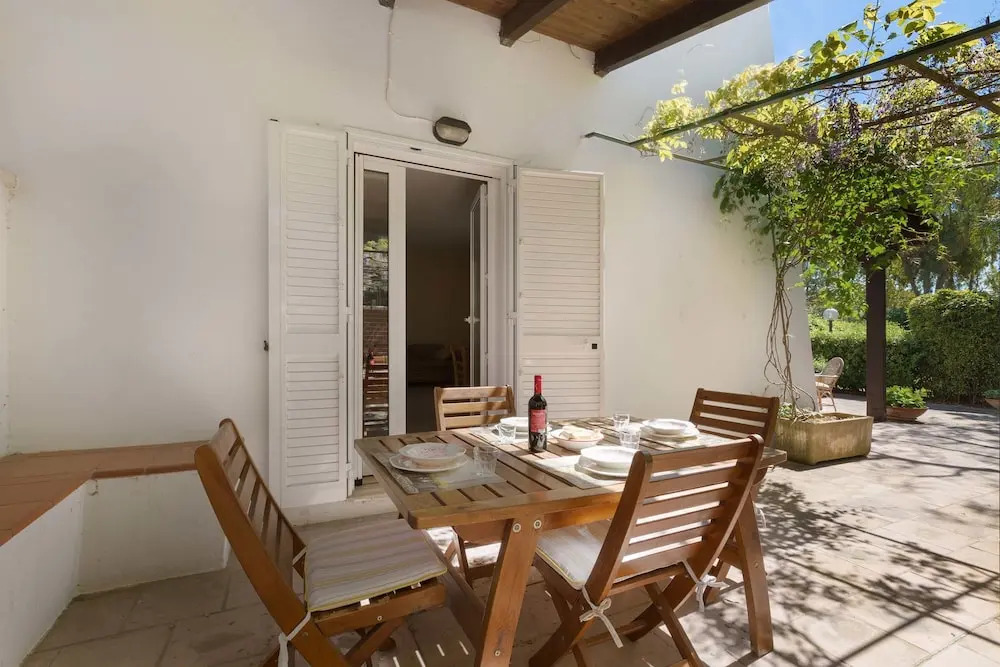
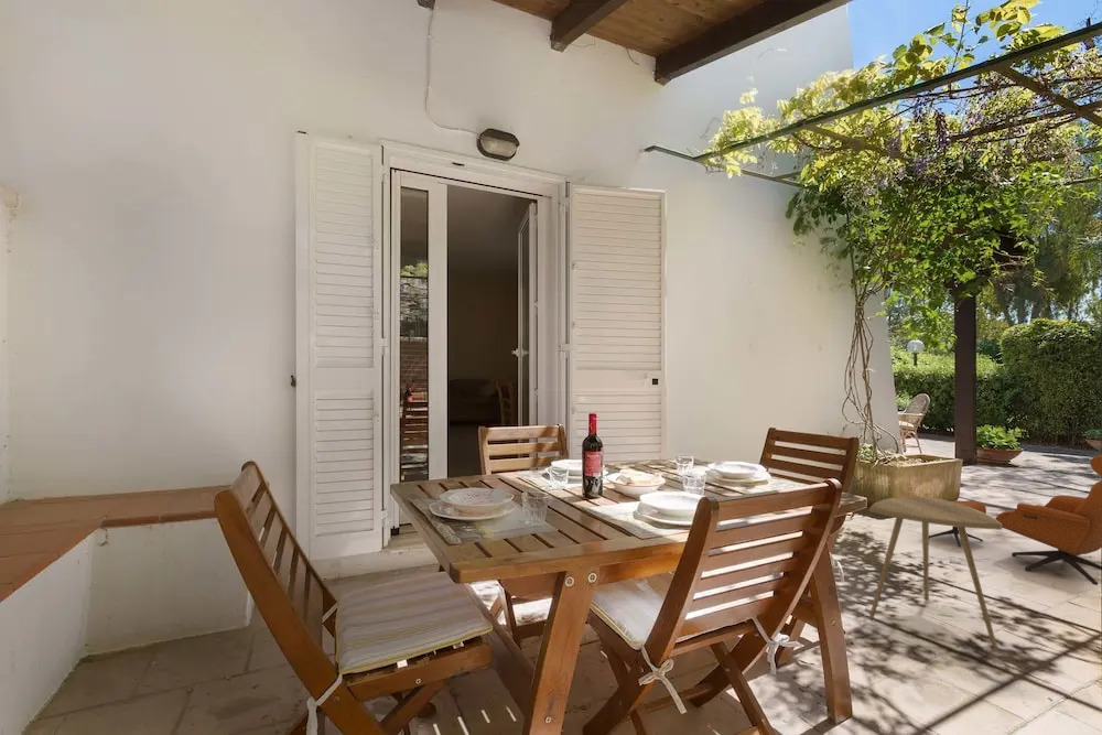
+ lounge chair [929,454,1102,586]
+ side table [868,496,1003,649]
